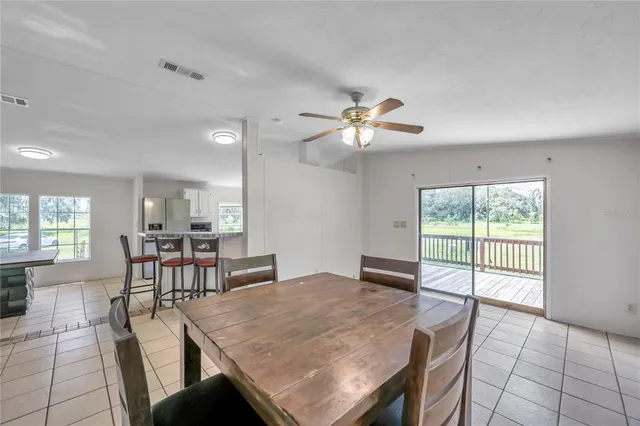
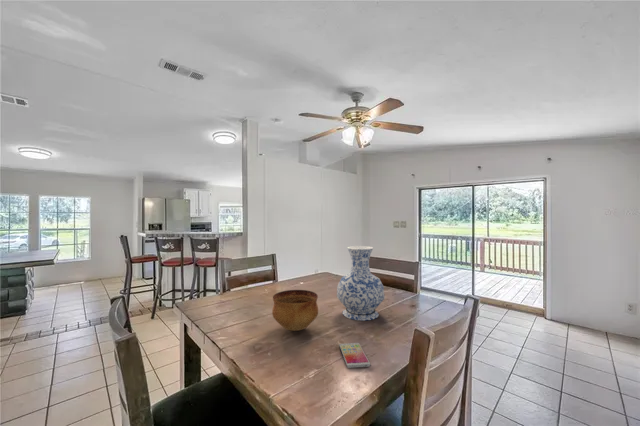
+ smartphone [338,342,371,369]
+ bowl [271,289,319,332]
+ vase [336,245,386,322]
